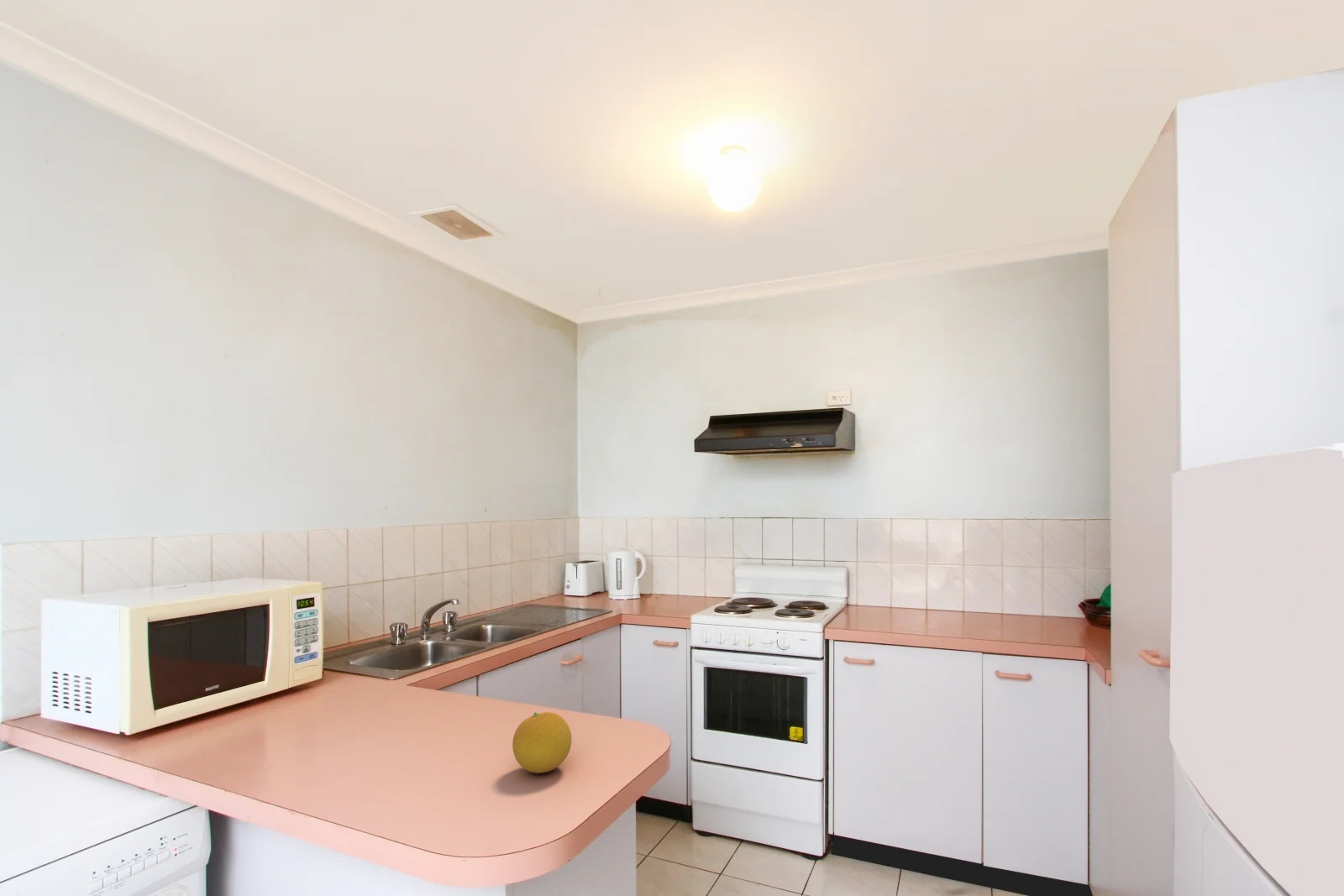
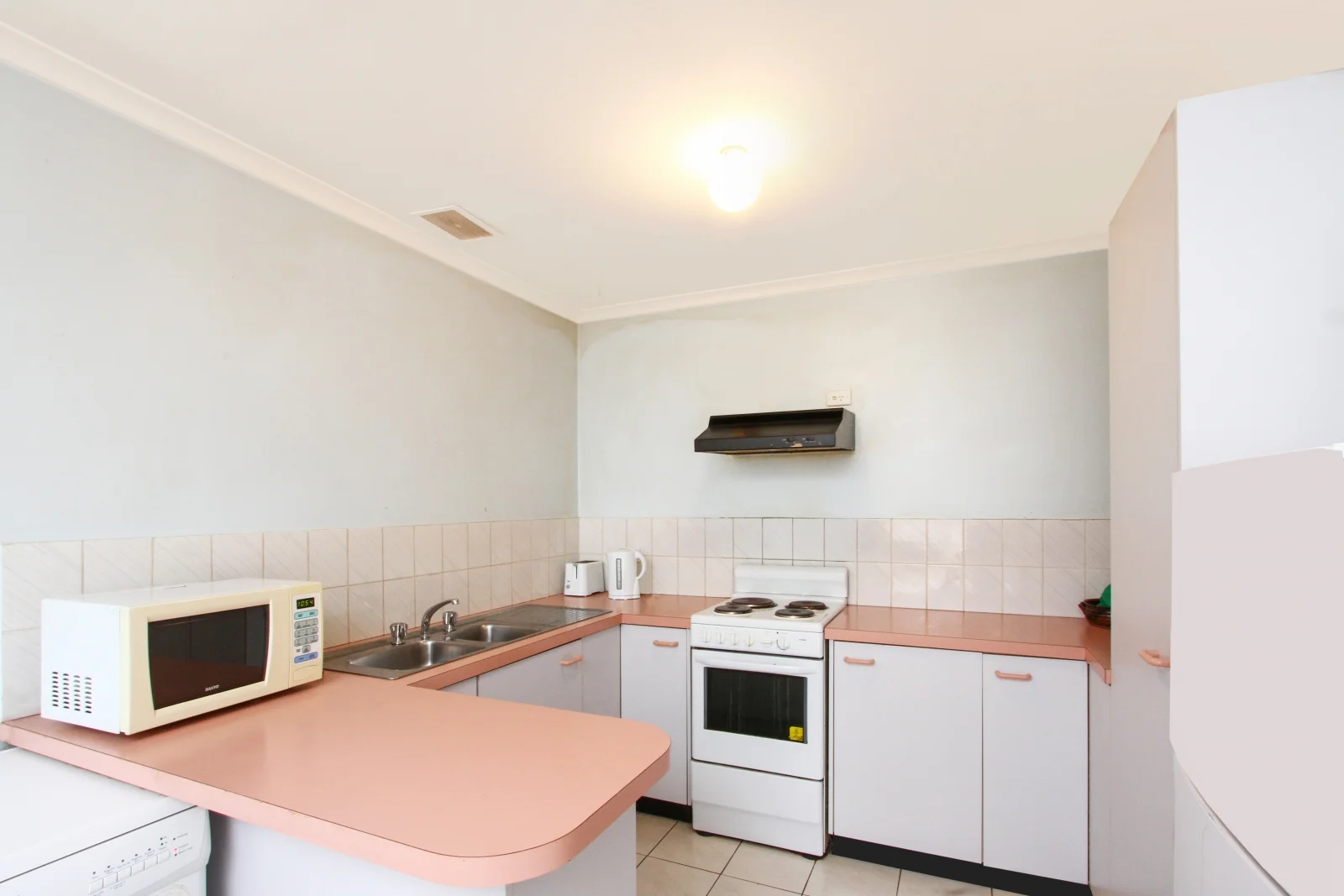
- fruit [512,711,572,774]
